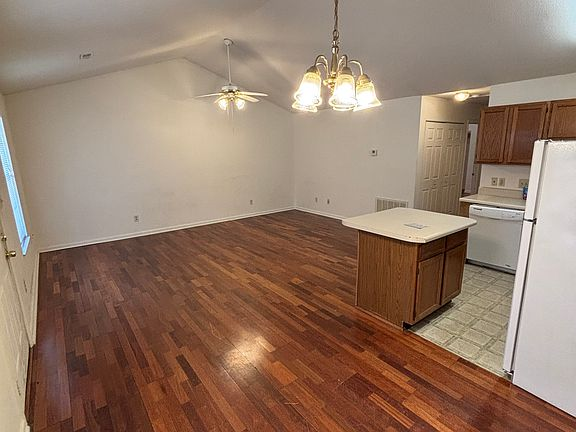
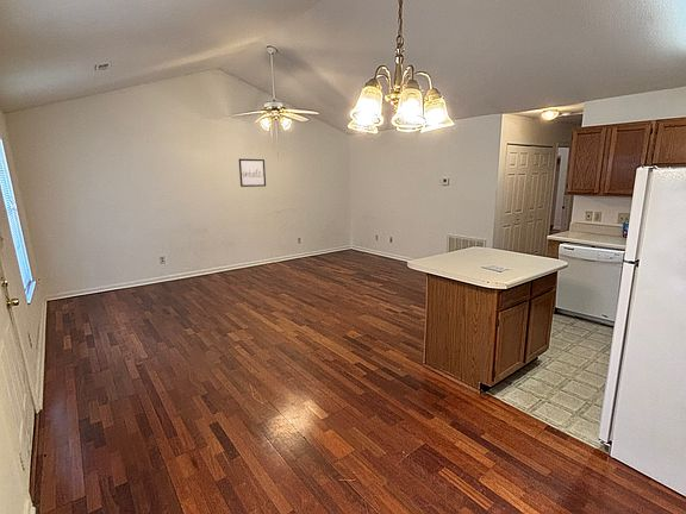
+ wall art [238,158,267,188]
